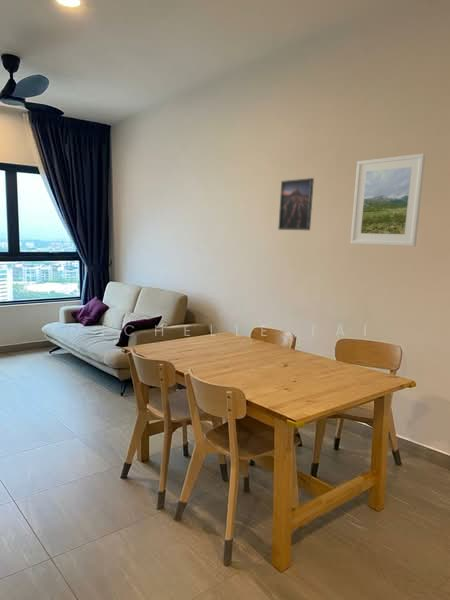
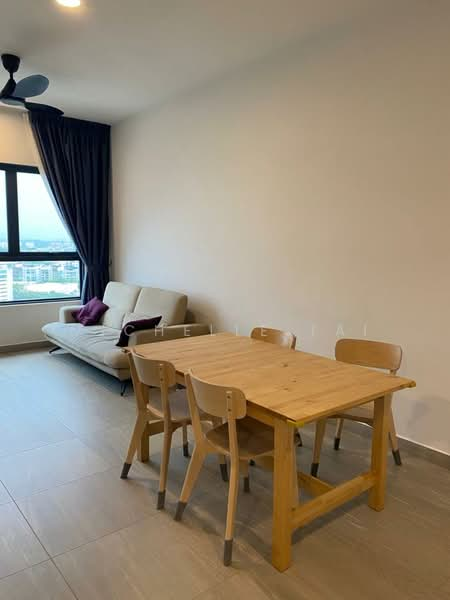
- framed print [277,177,315,231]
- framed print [350,152,426,247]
